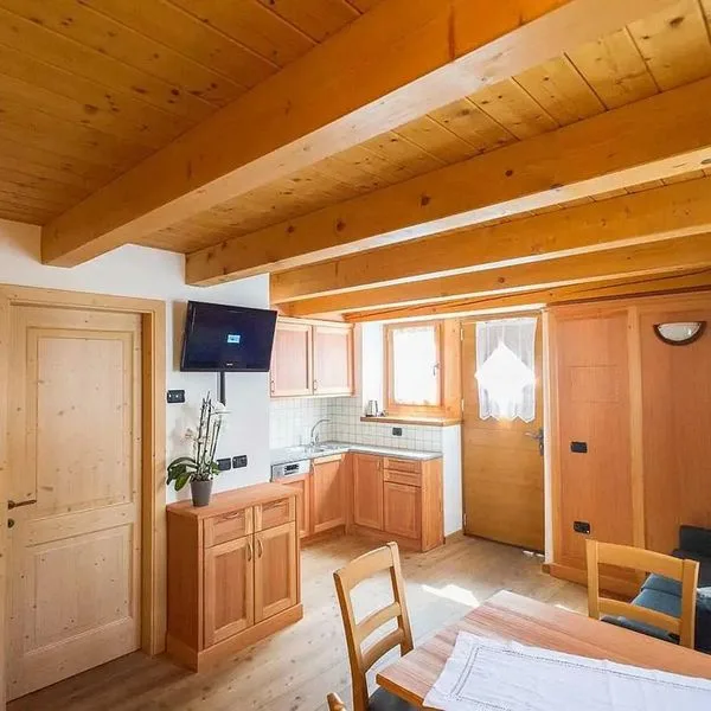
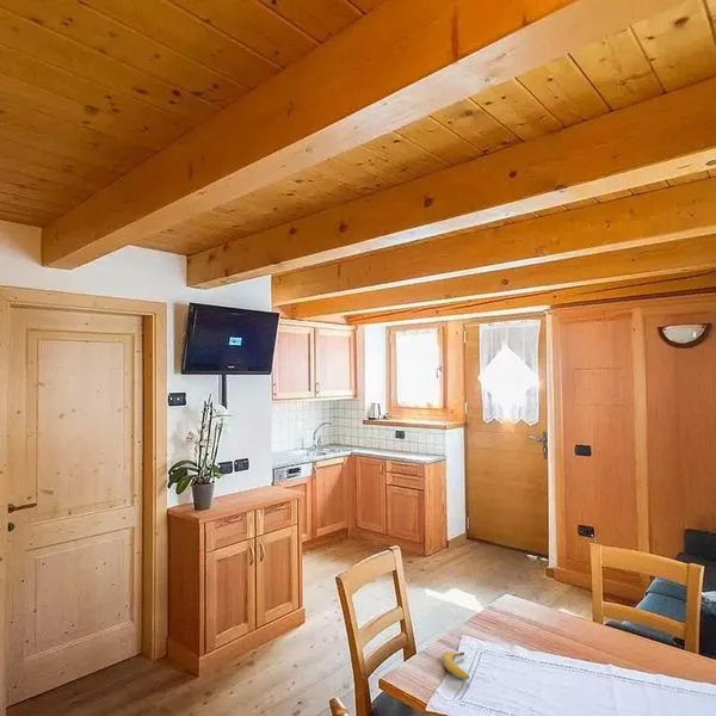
+ fruit [442,650,470,680]
